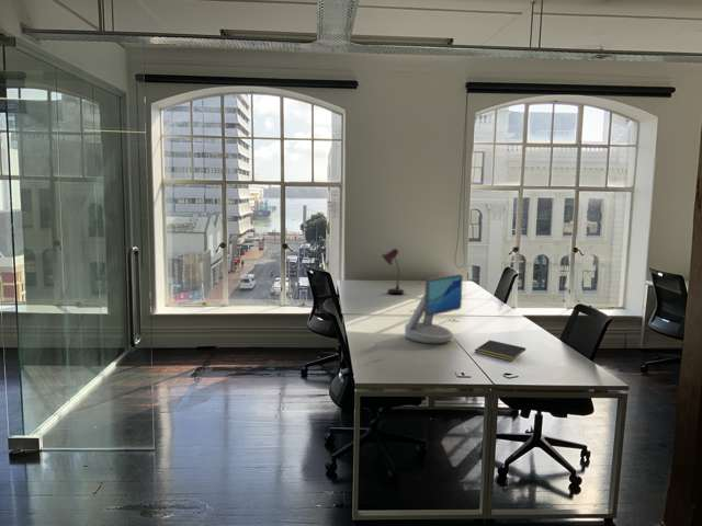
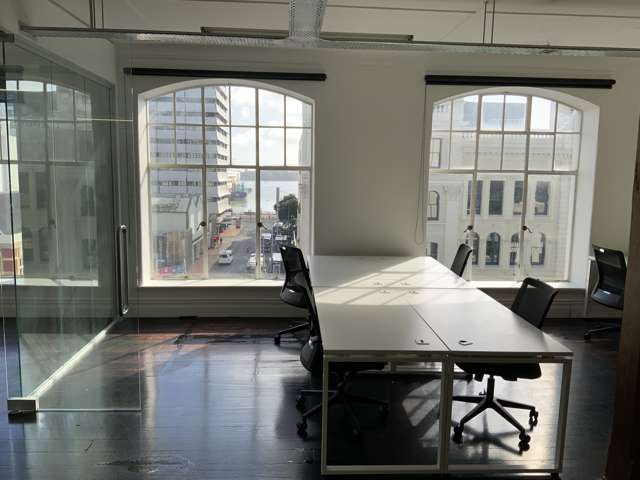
- desk lamp [381,248,406,295]
- notepad [473,339,526,362]
- computer monitor [404,273,464,344]
